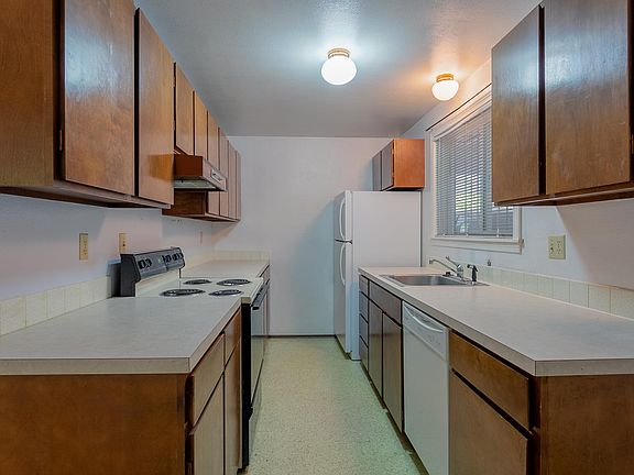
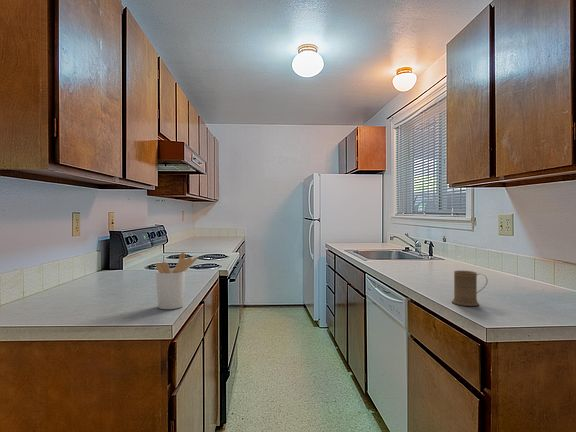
+ mug [451,270,488,307]
+ utensil holder [155,251,199,310]
